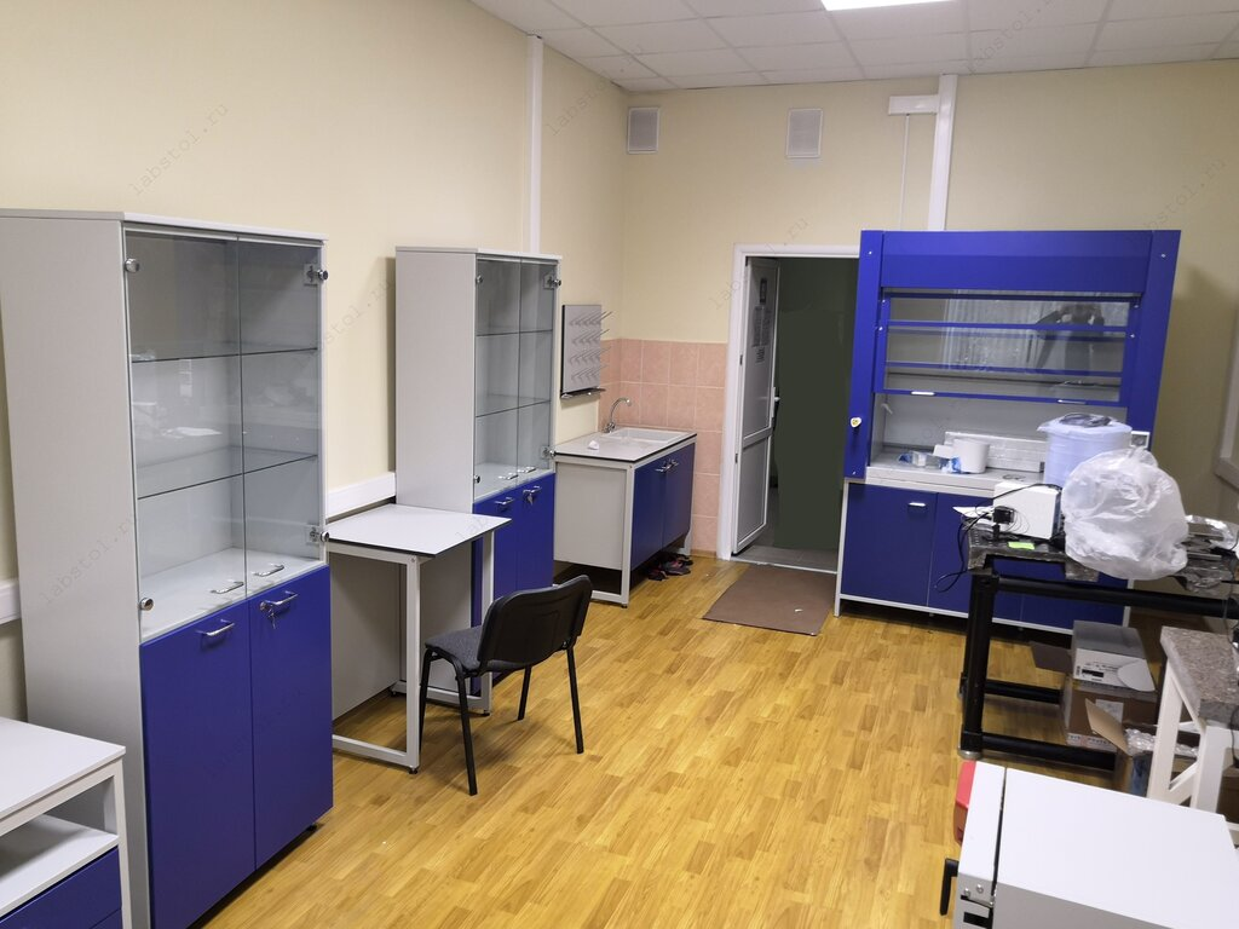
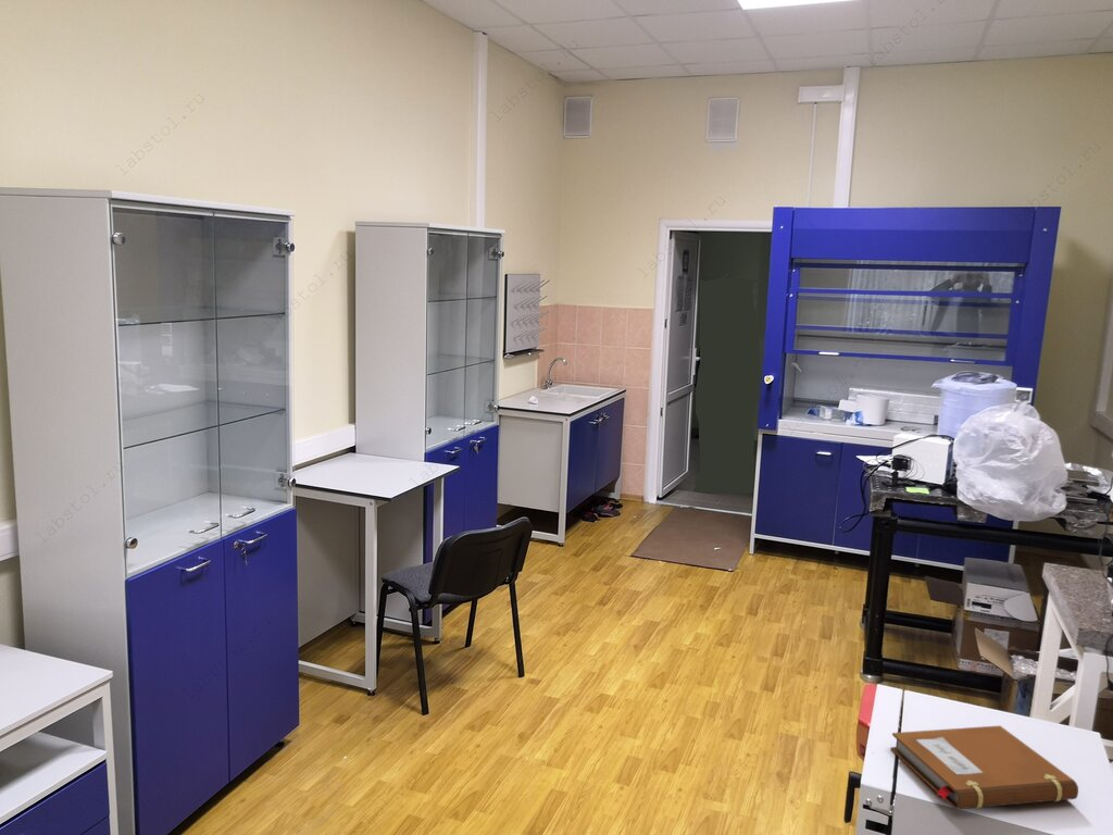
+ notebook [889,724,1079,811]
